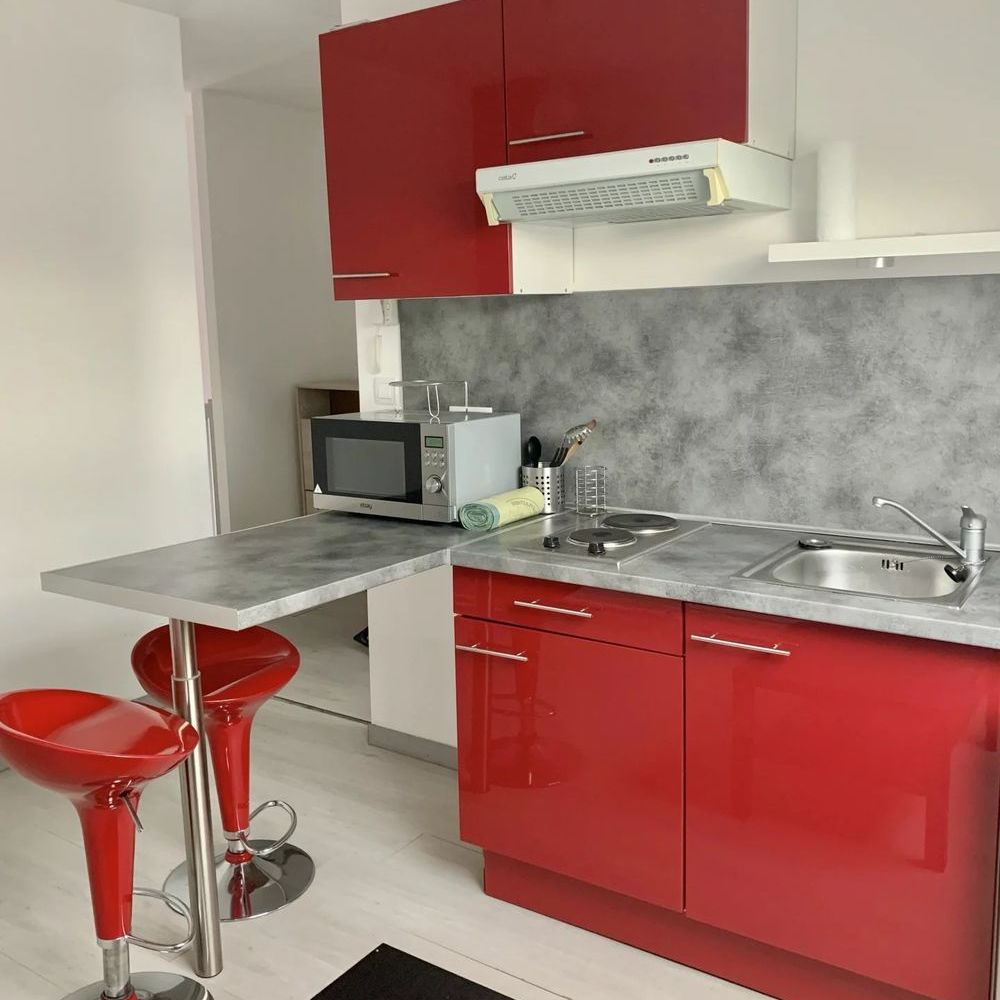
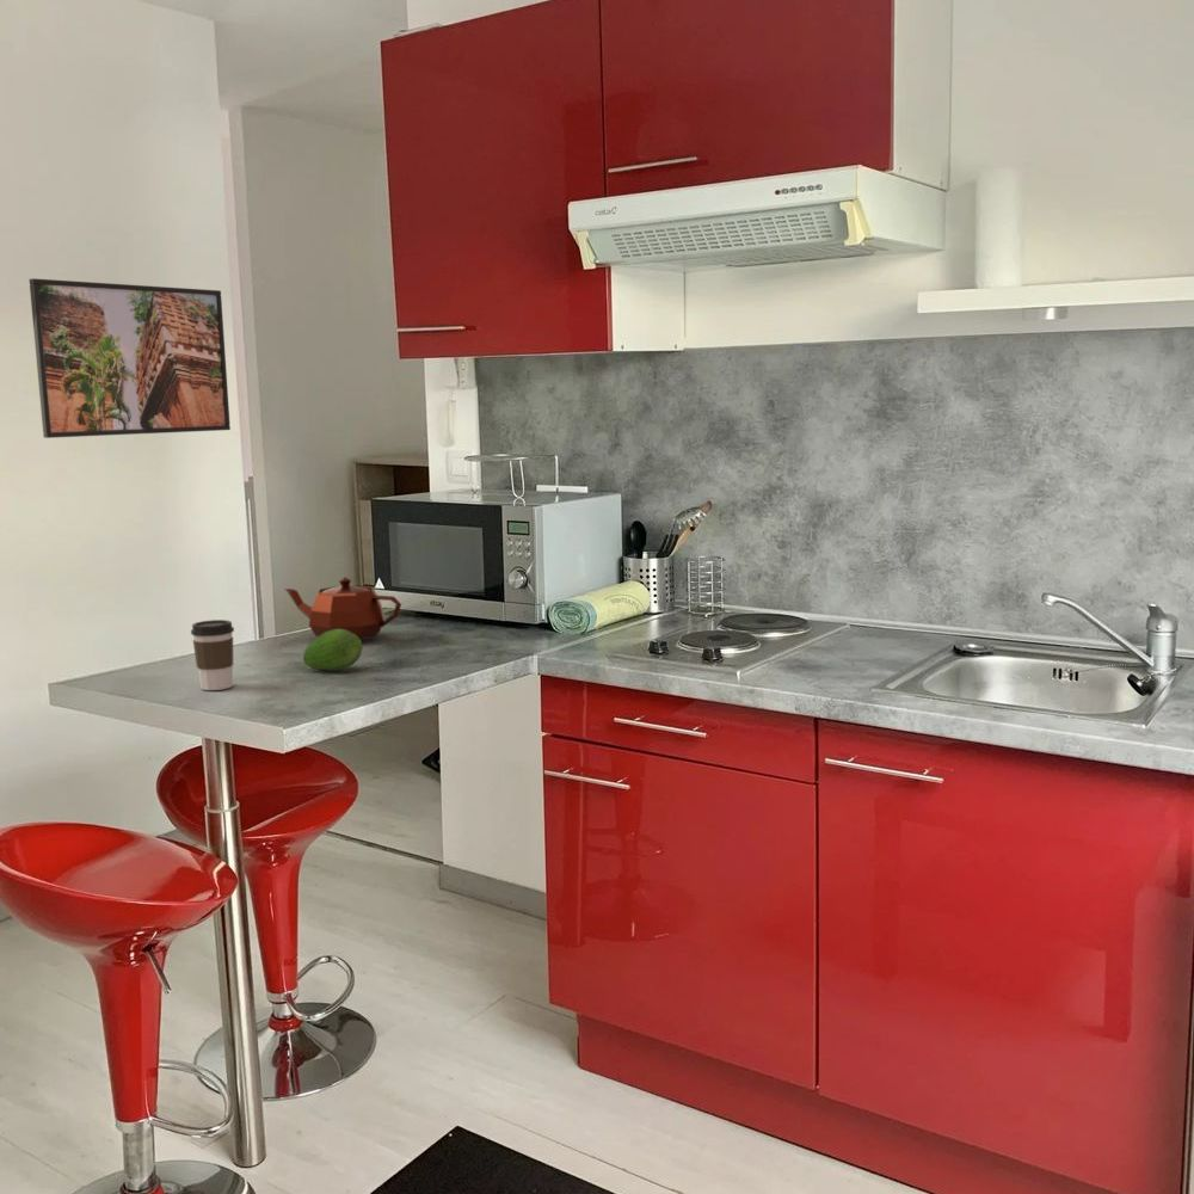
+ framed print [27,277,232,439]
+ coffee cup [190,618,235,691]
+ fruit [302,629,364,672]
+ teapot [283,576,402,641]
